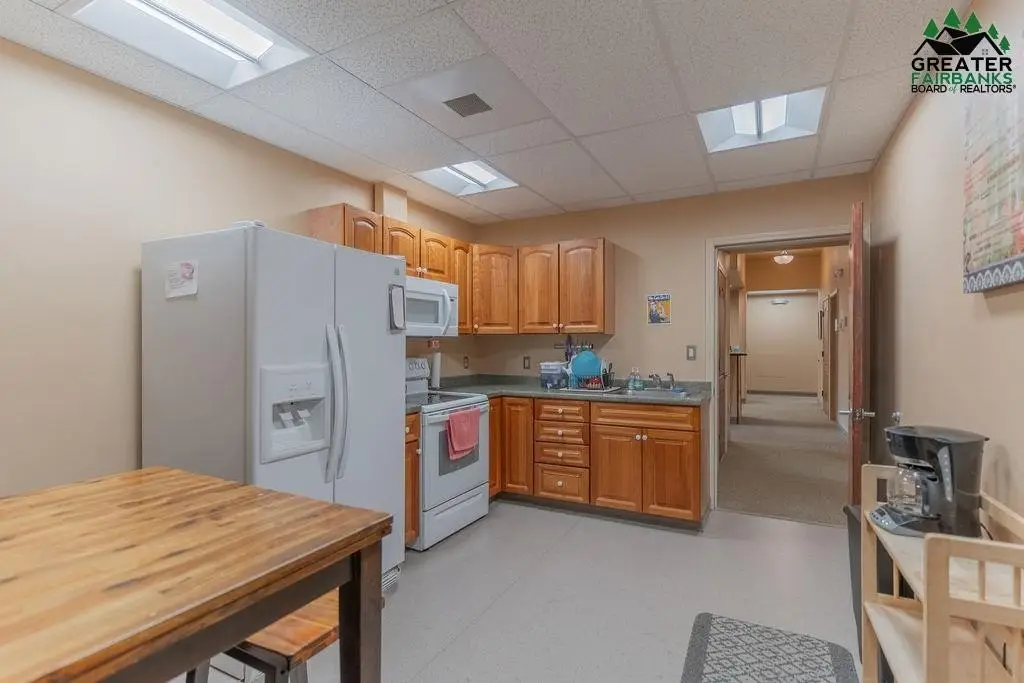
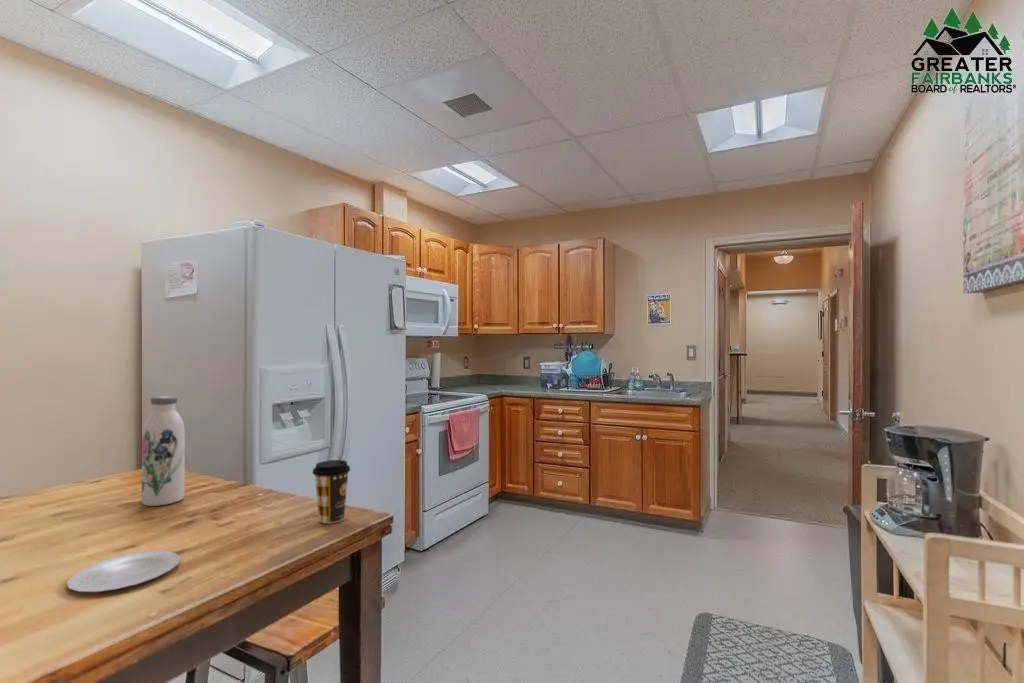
+ water bottle [141,395,186,507]
+ plate [66,550,181,593]
+ coffee cup [311,459,351,524]
